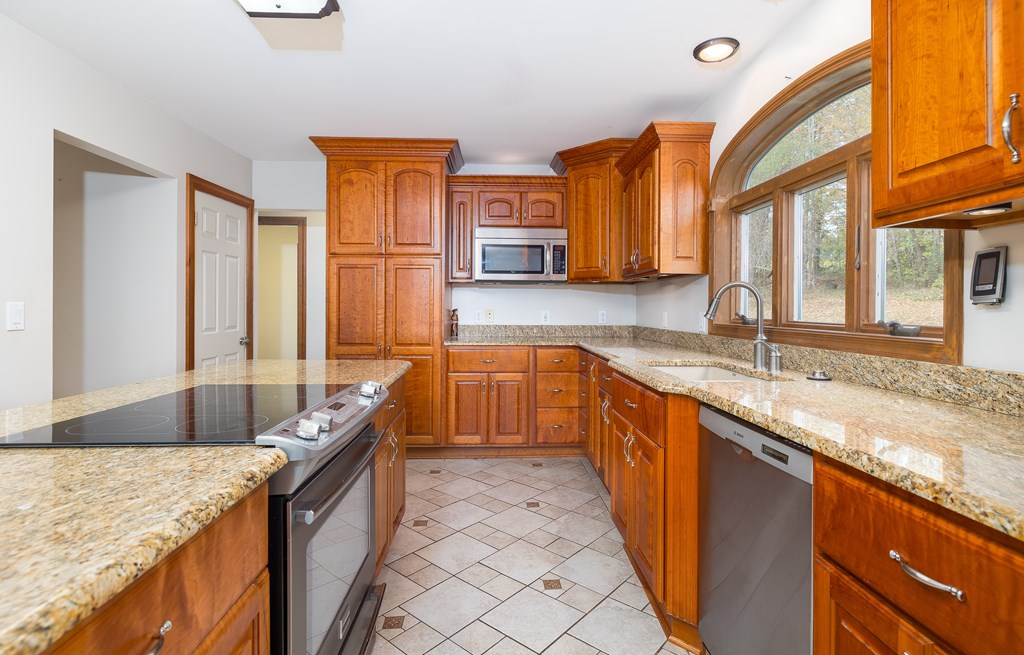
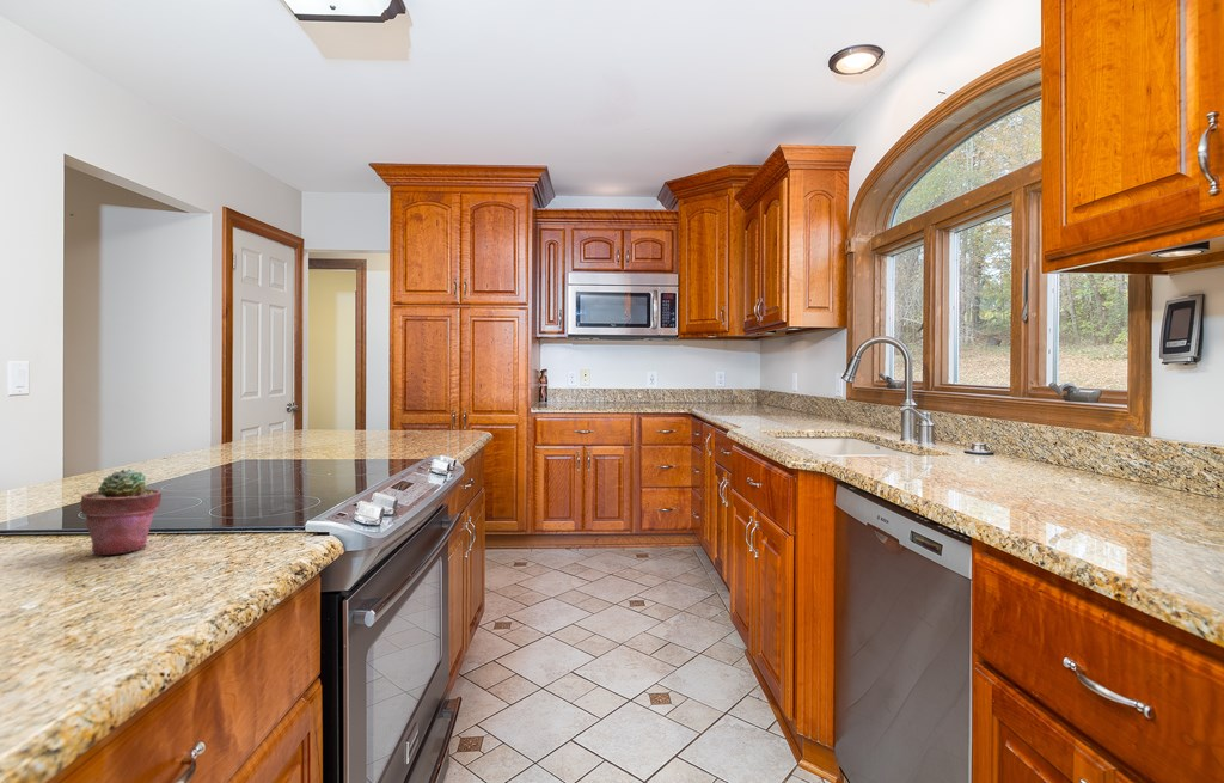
+ potted succulent [79,469,163,556]
